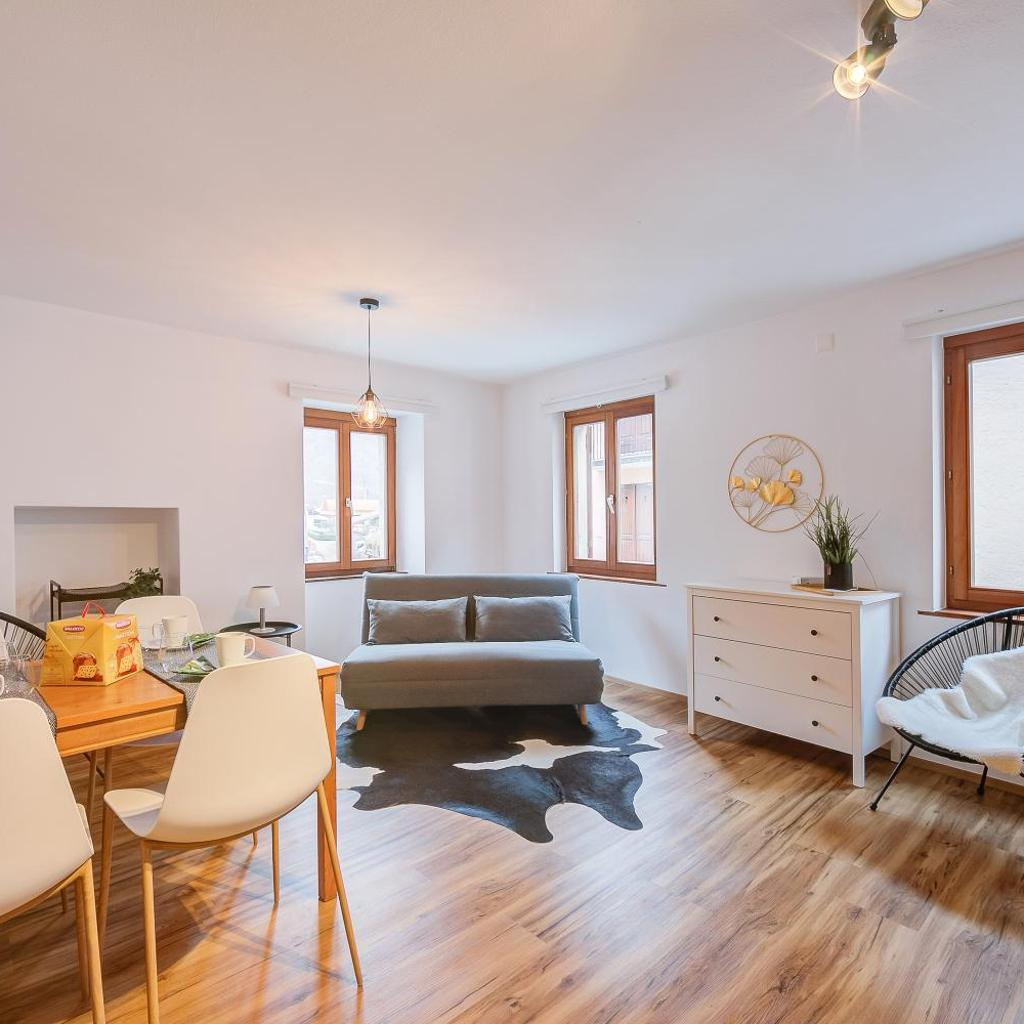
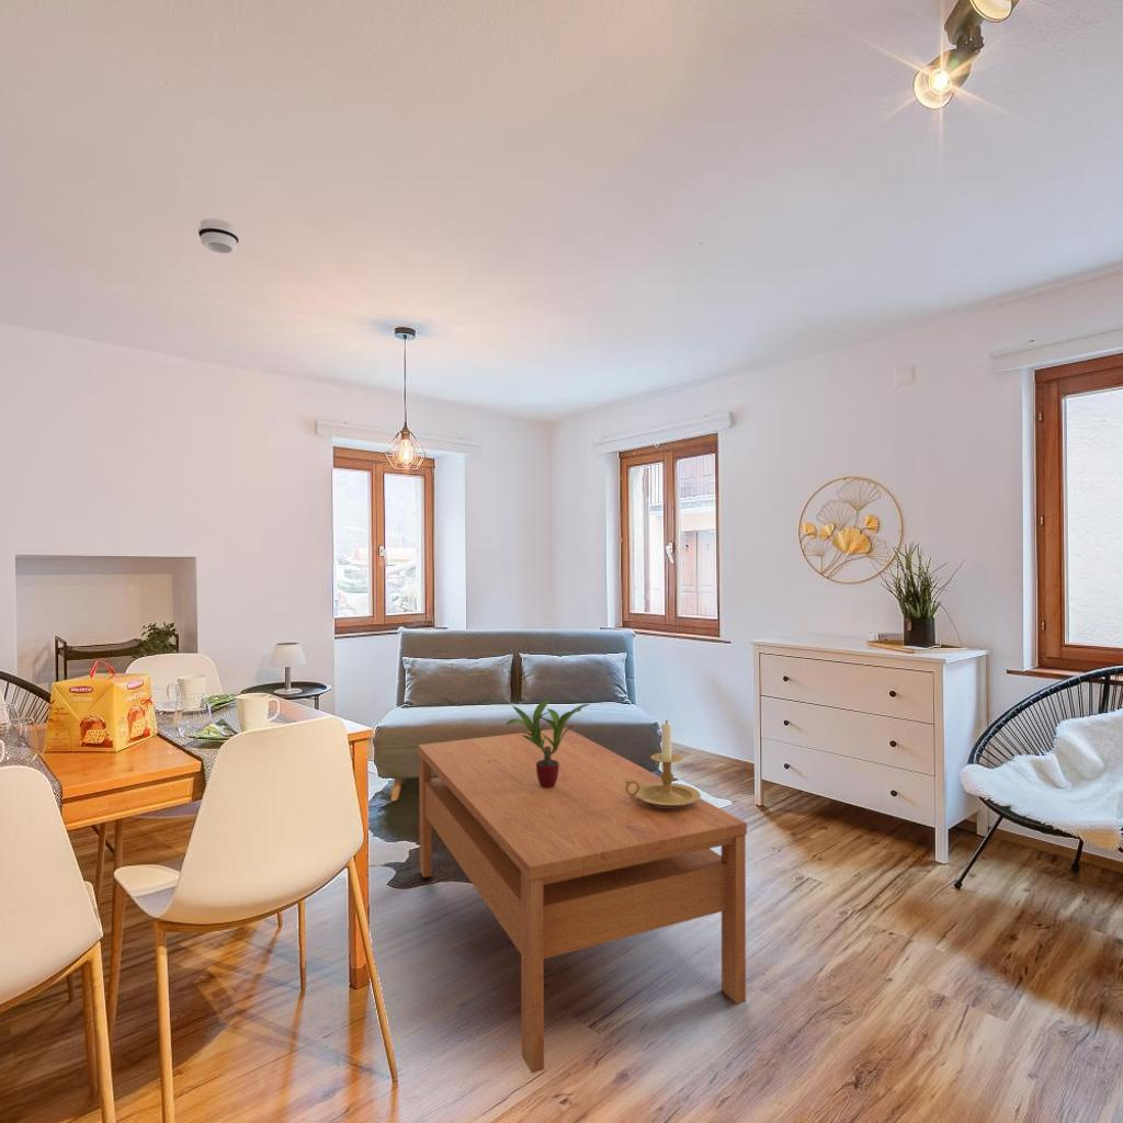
+ smoke detector [197,218,240,254]
+ coffee table [417,727,748,1075]
+ potted plant [504,695,591,787]
+ candle holder [624,718,702,807]
